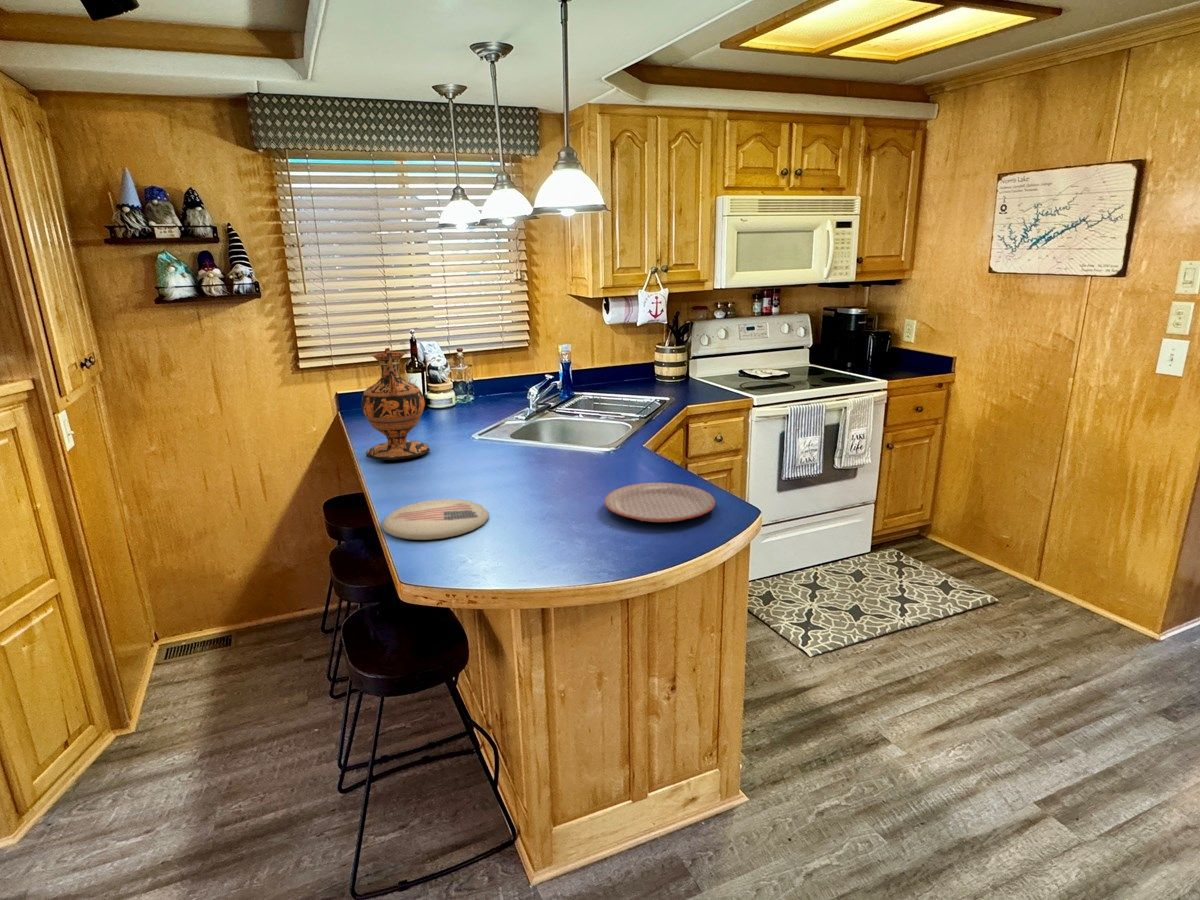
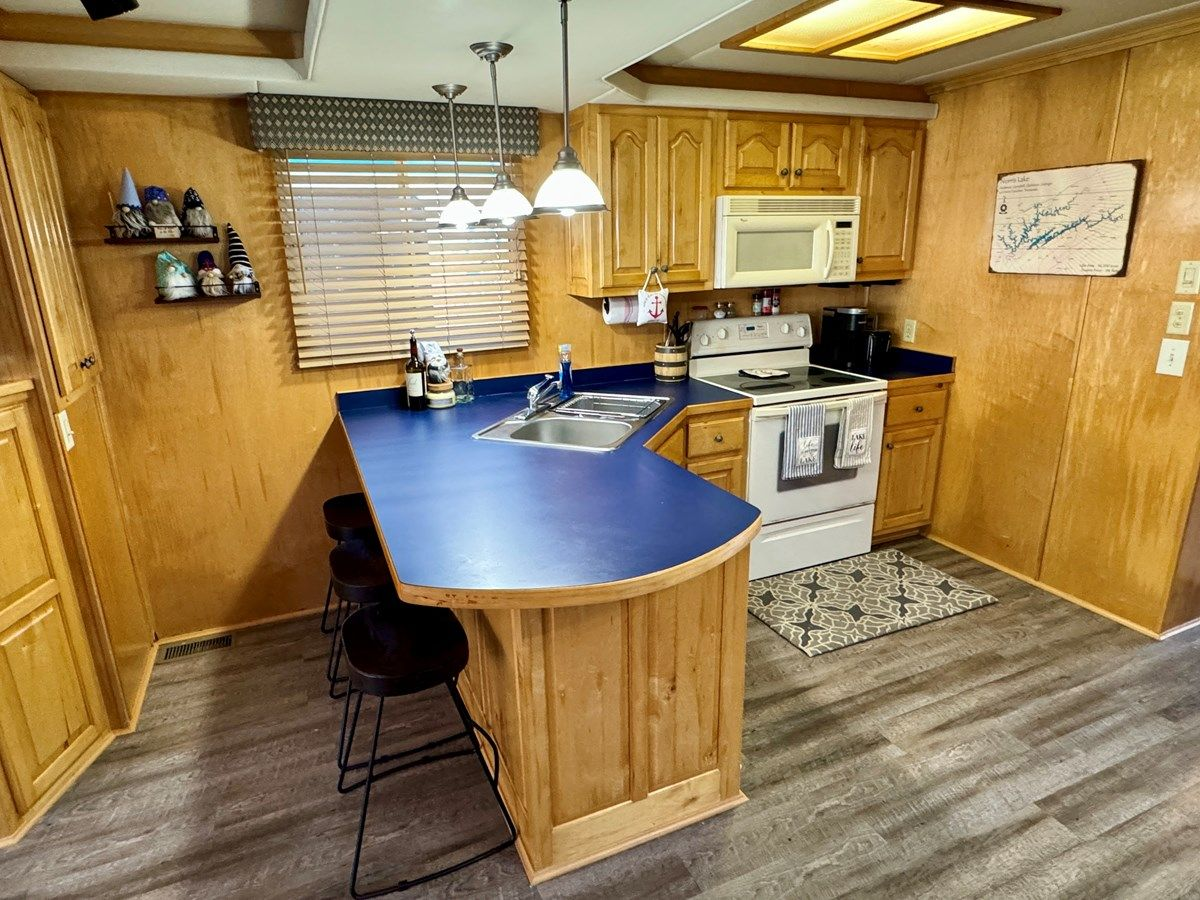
- vase [361,347,431,461]
- plate [381,498,490,541]
- plate [604,482,716,523]
